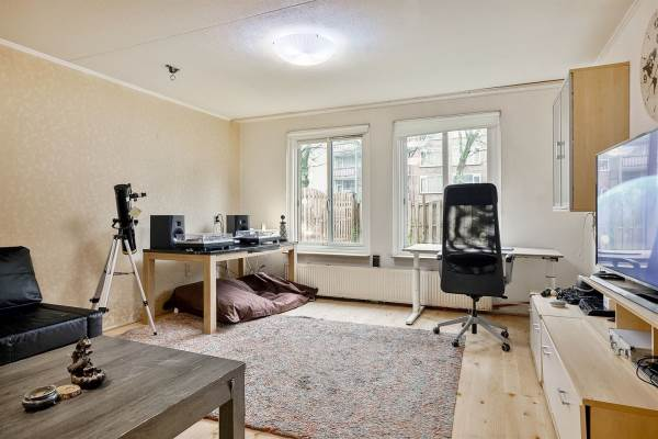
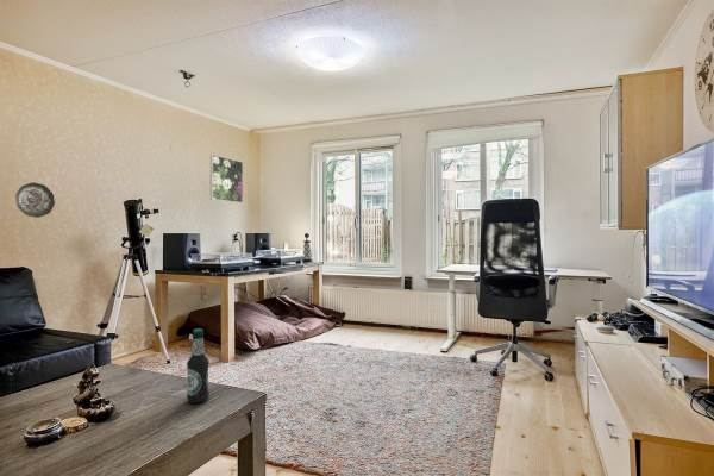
+ decorative plate [14,181,56,219]
+ bottle [186,327,211,405]
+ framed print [209,154,244,205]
